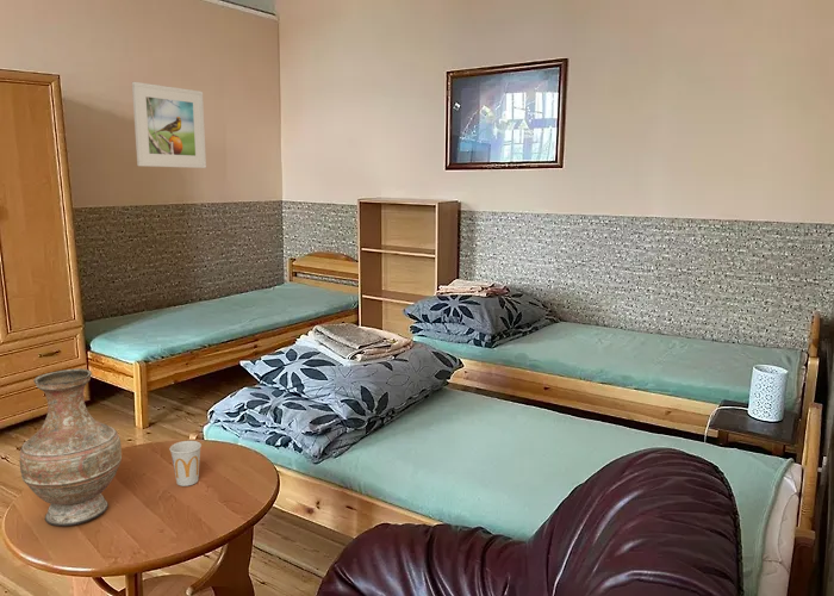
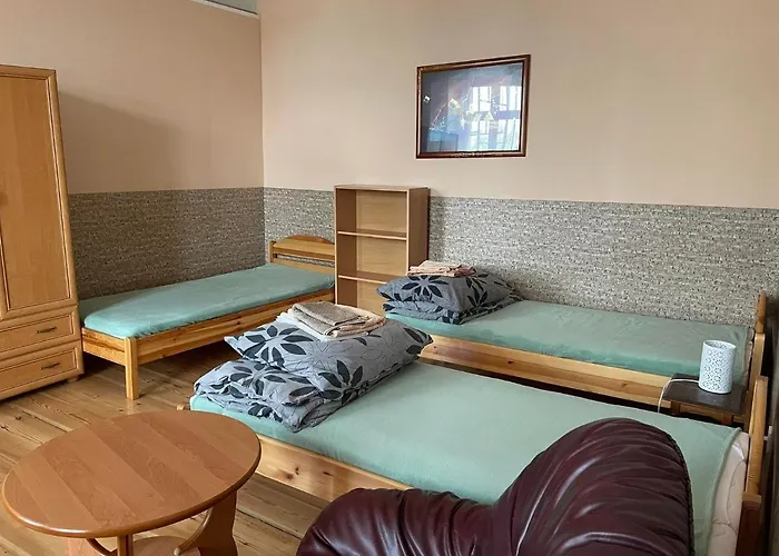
- vase [19,367,123,527]
- cup [169,440,203,488]
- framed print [131,81,207,169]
